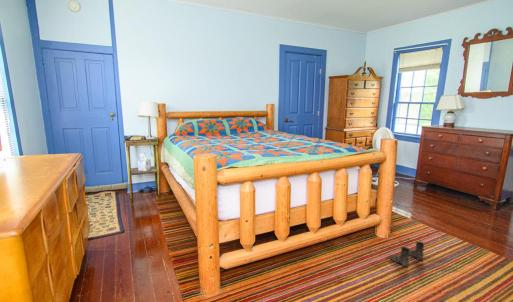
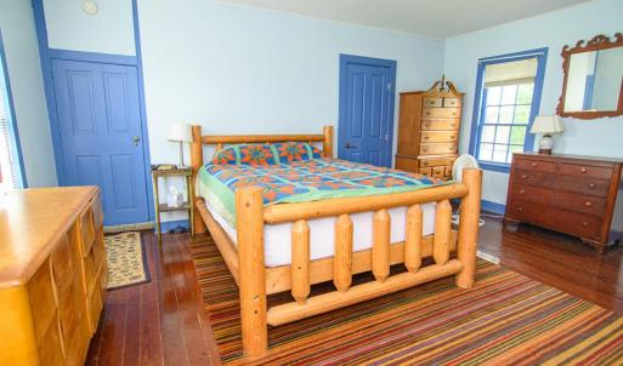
- boots [389,241,425,268]
